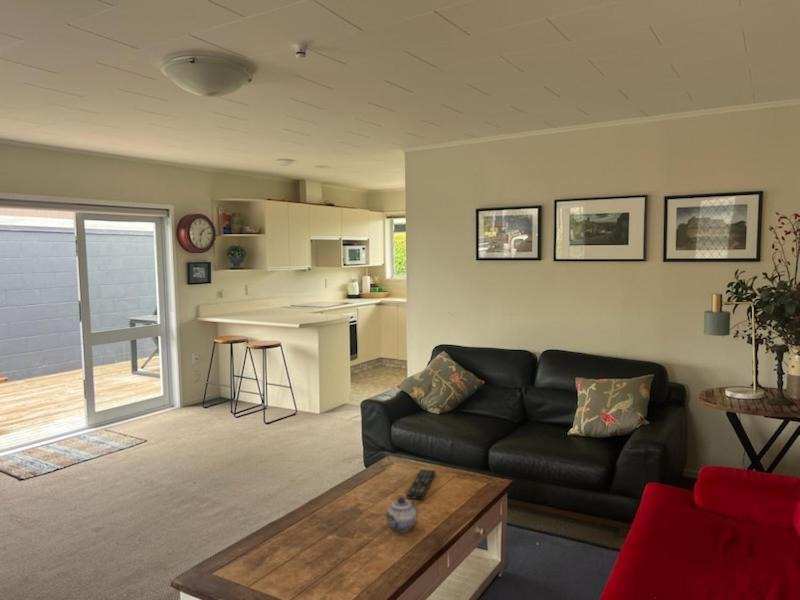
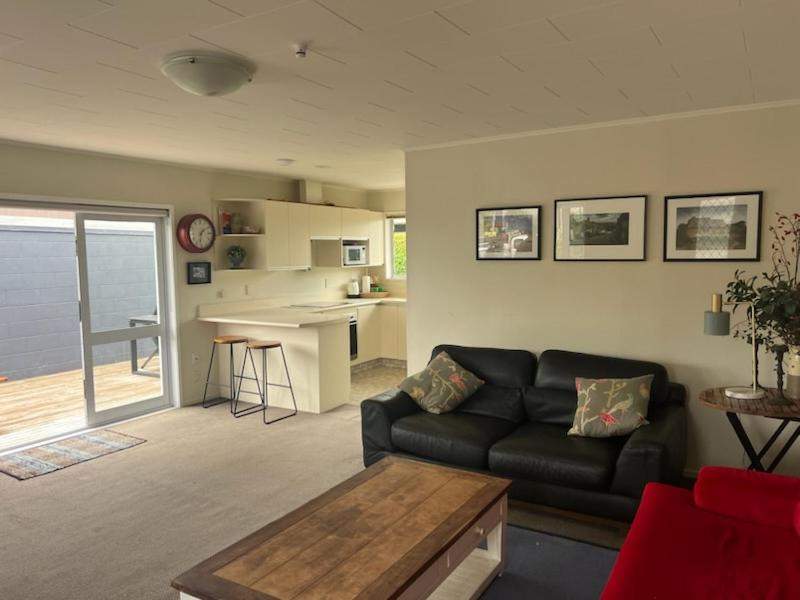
- teapot [384,496,419,532]
- remote control [405,468,437,501]
